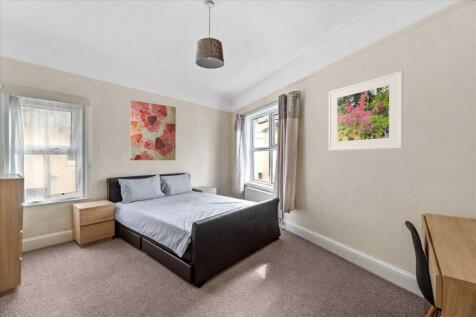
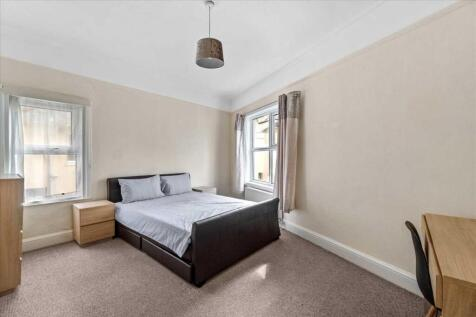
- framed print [328,70,404,152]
- wall art [129,99,177,161]
